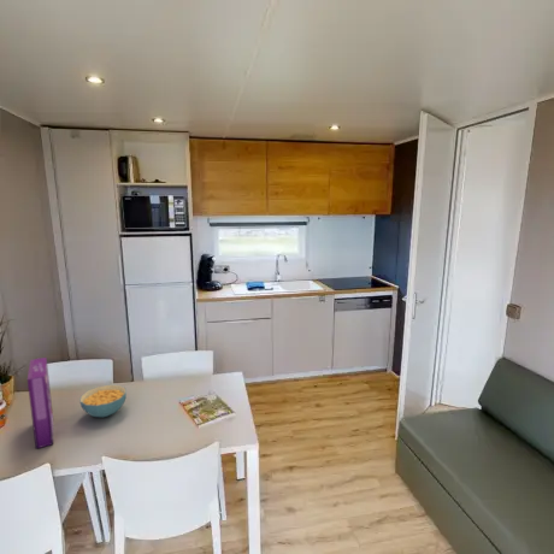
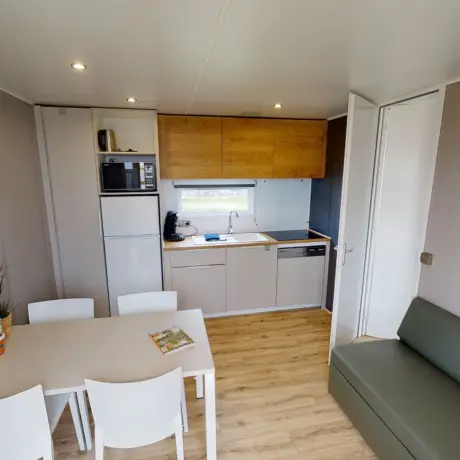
- cereal bowl [78,384,128,418]
- cereal box [26,356,54,450]
